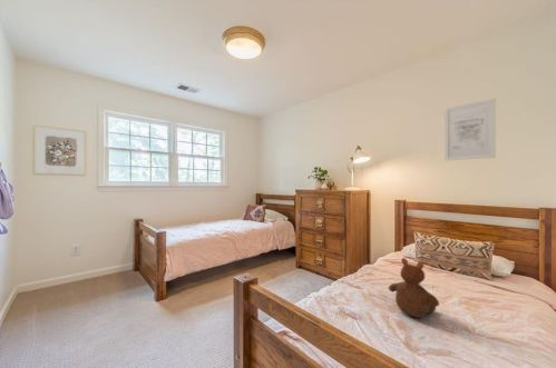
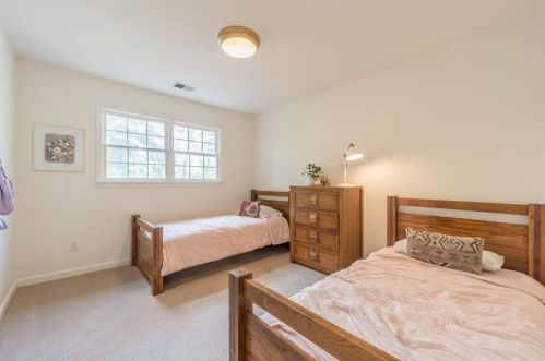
- teddy bear [388,257,440,319]
- wall art [443,97,497,162]
